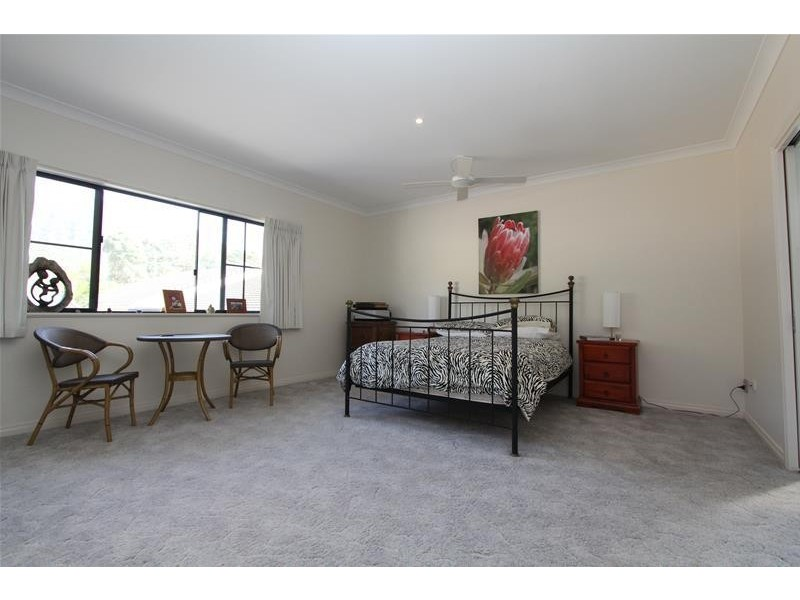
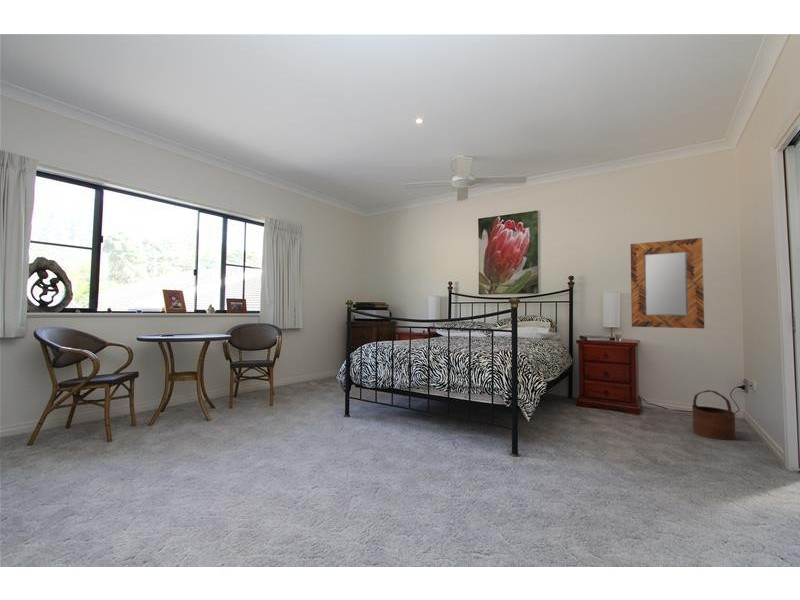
+ home mirror [630,237,705,329]
+ wooden bucket [691,389,736,441]
